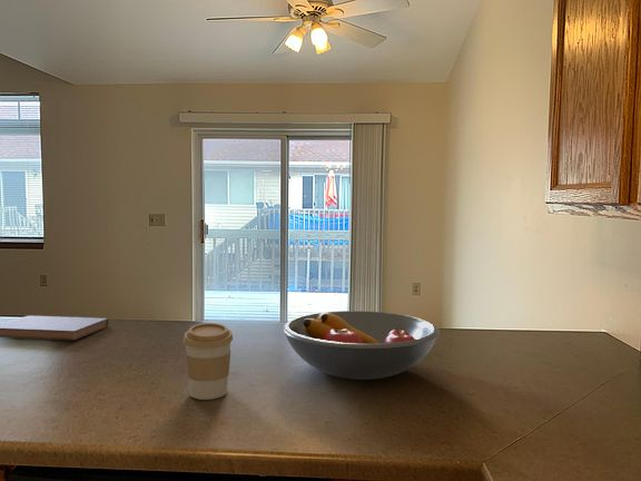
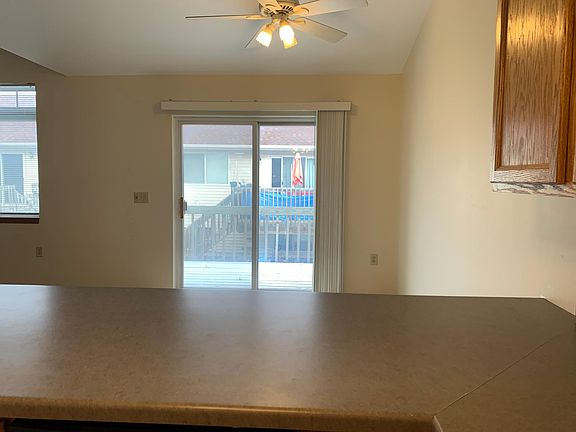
- coffee cup [183,322,234,401]
- book [0,315,110,341]
- fruit bowl [282,310,441,381]
